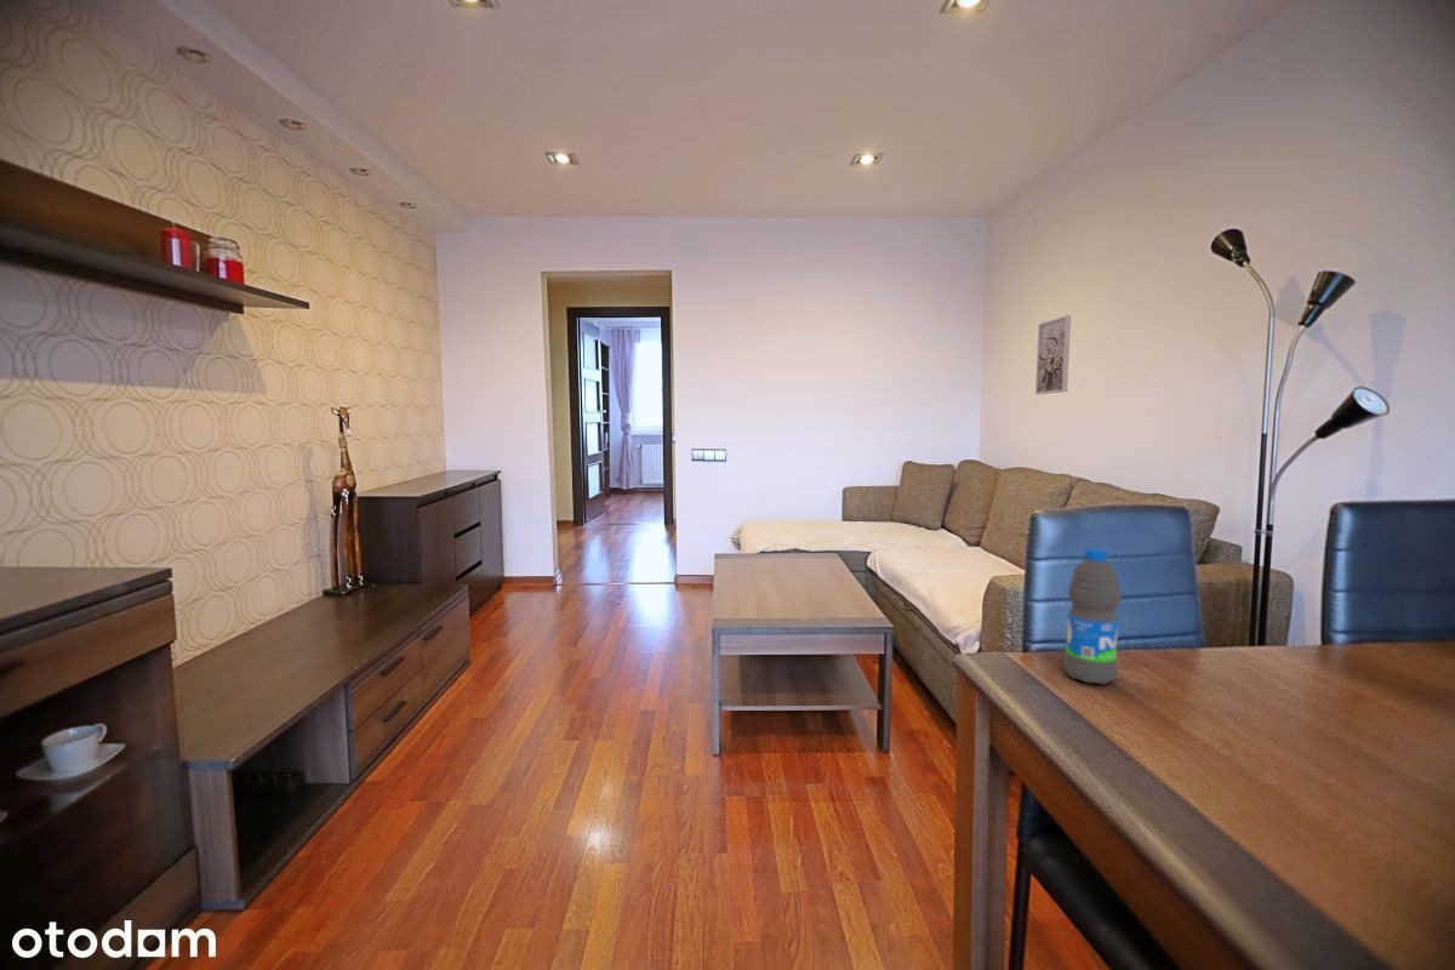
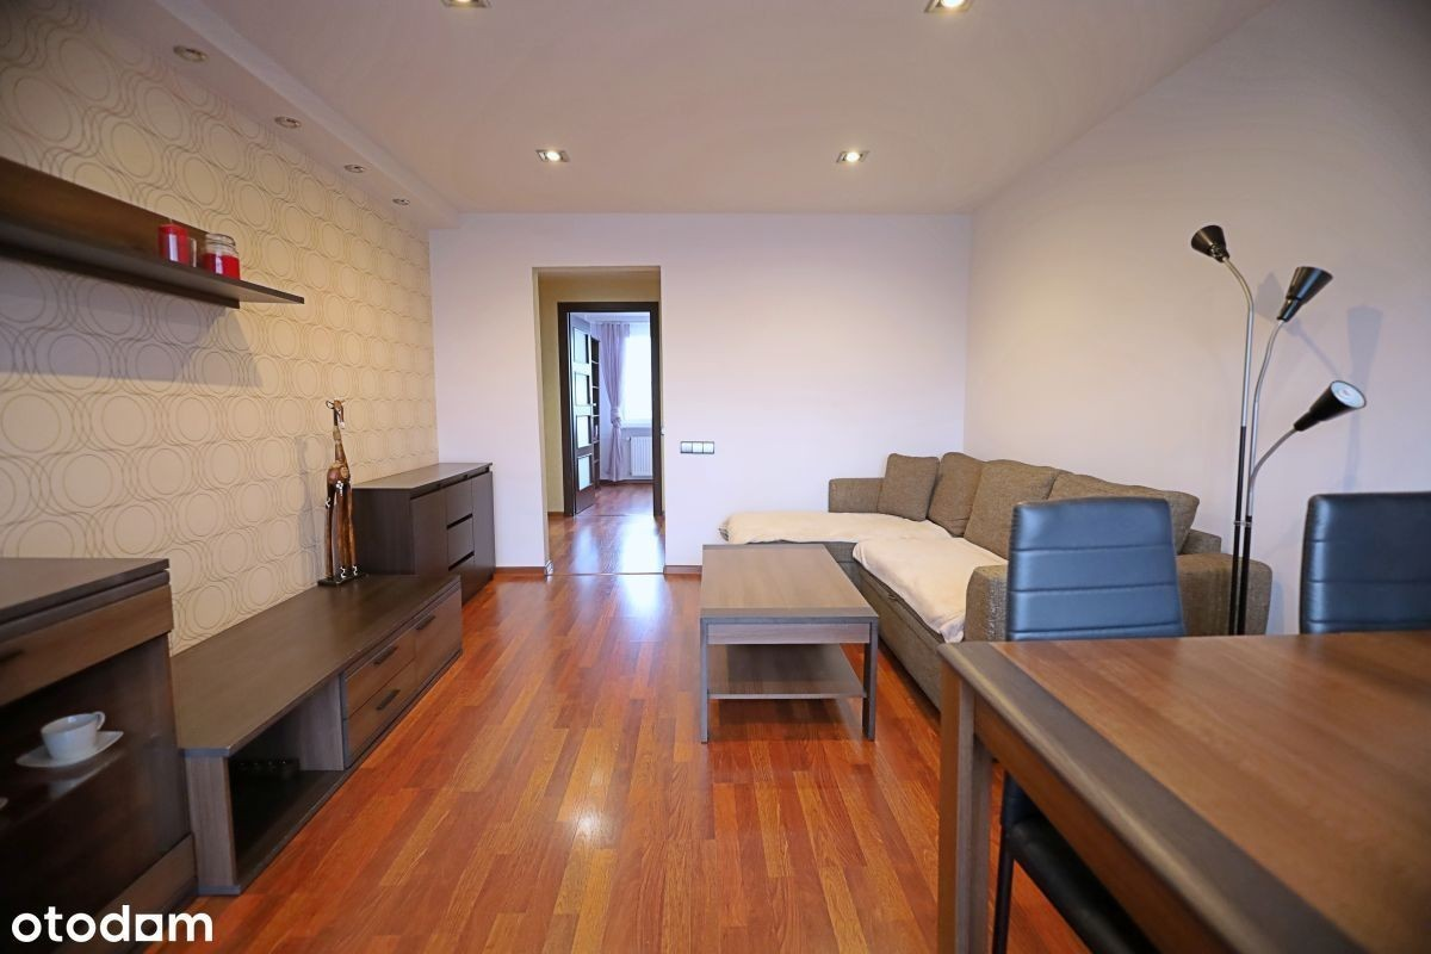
- wall art [1034,314,1072,395]
- water bottle [1062,547,1123,686]
